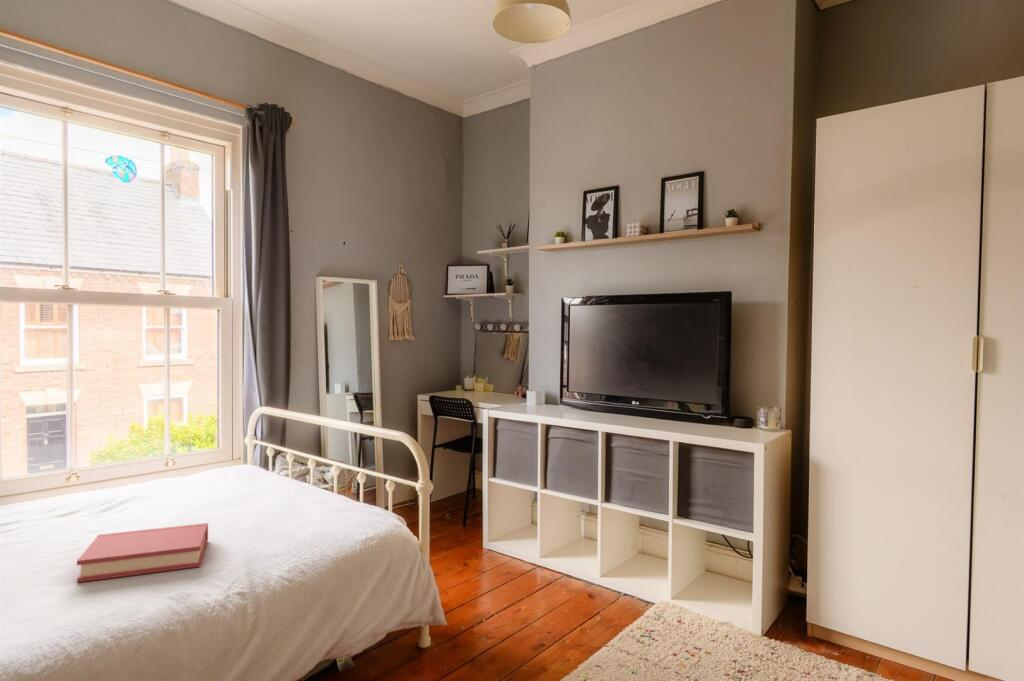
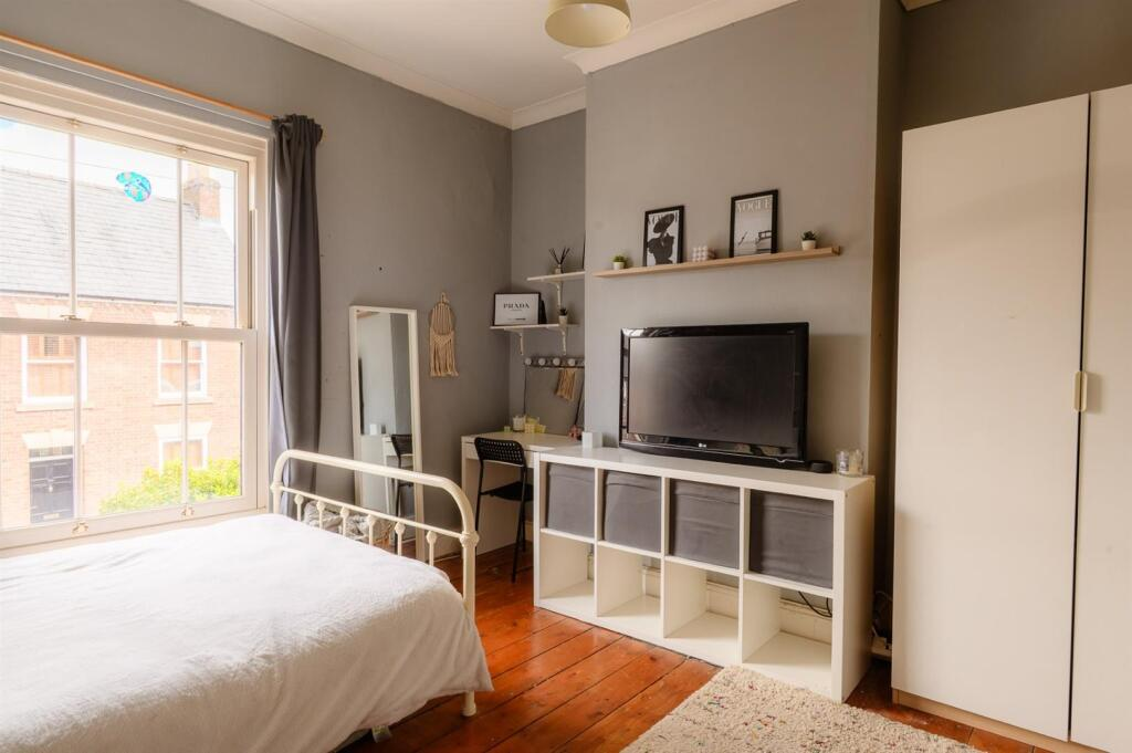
- hardback book [76,522,209,583]
